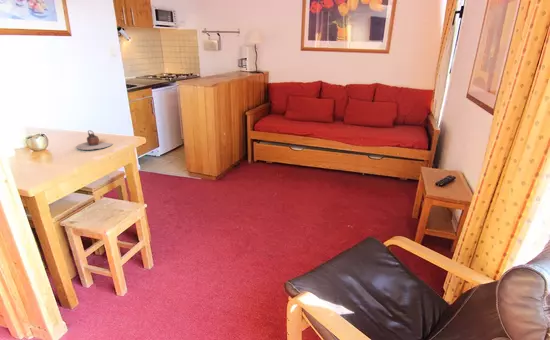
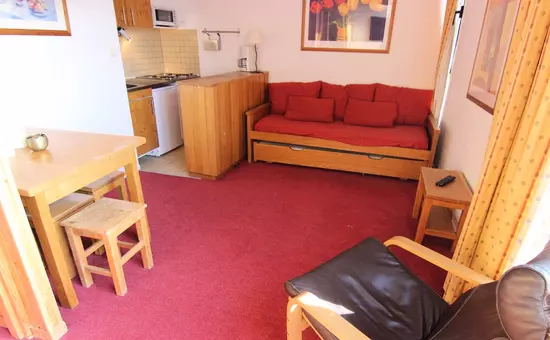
- teapot [75,129,114,151]
